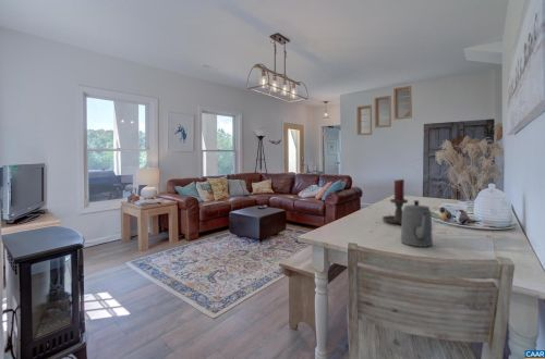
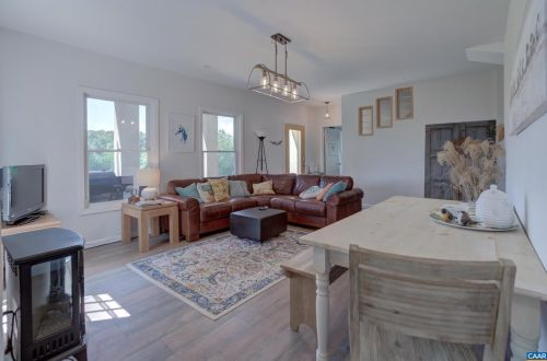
- candle holder [382,178,409,225]
- teapot [400,199,434,248]
